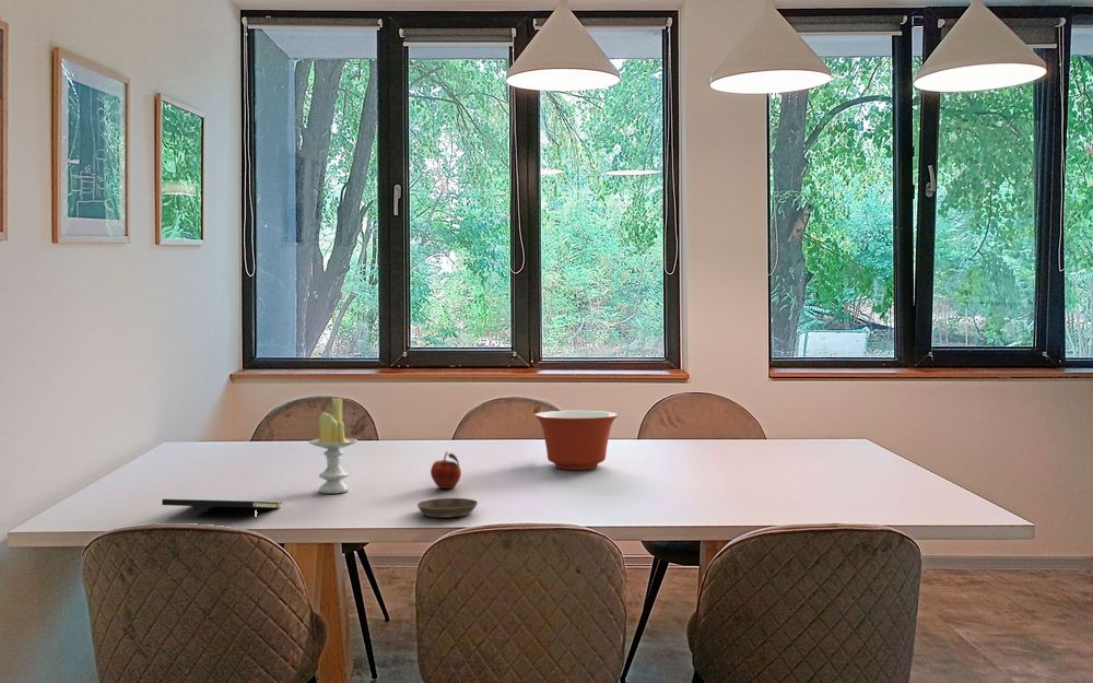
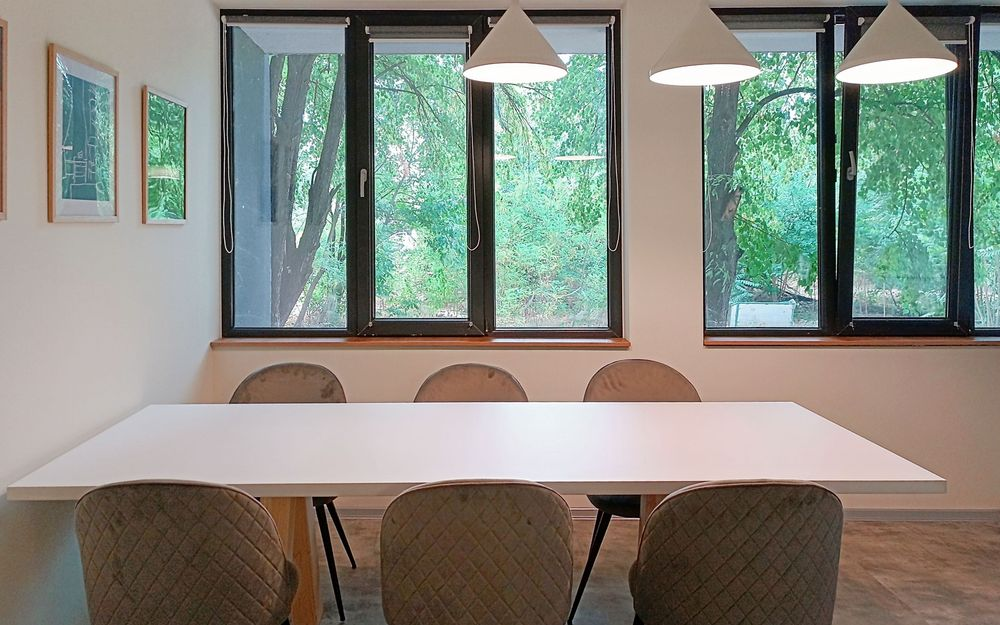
- notepad [161,498,283,521]
- saucer [416,497,479,519]
- fruit [430,451,462,490]
- candle [308,397,359,494]
- mixing bowl [534,410,619,471]
